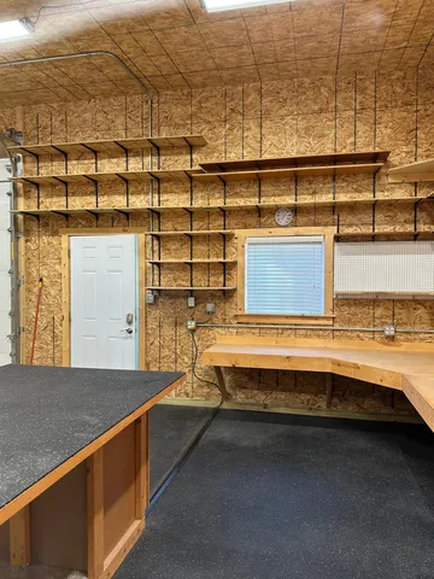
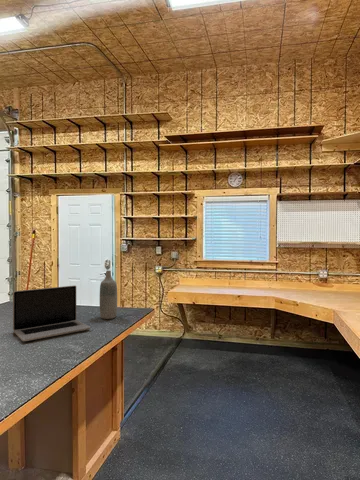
+ bottle [99,270,118,320]
+ laptop [12,285,91,342]
